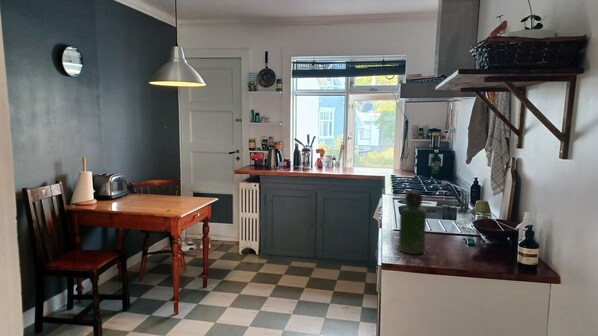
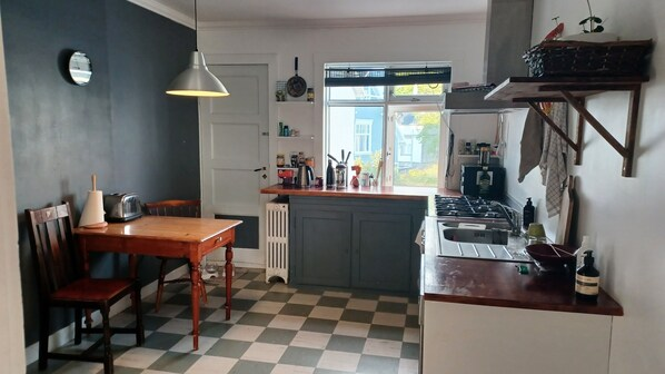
- bottle [398,190,427,255]
